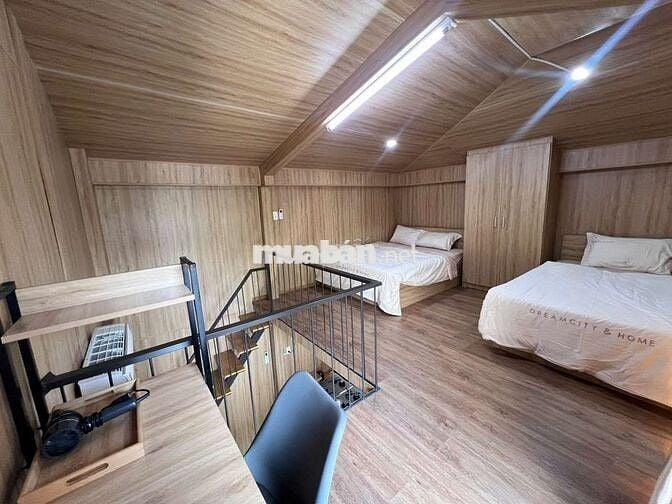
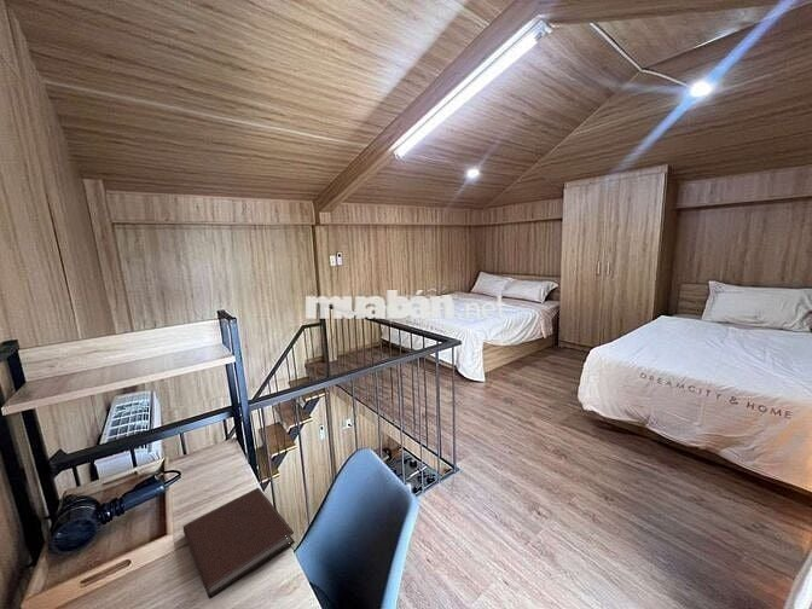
+ notebook [182,486,296,601]
